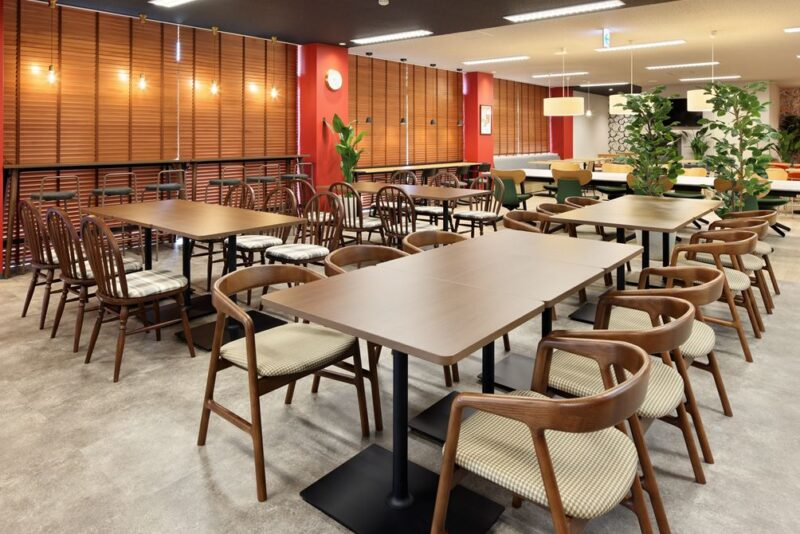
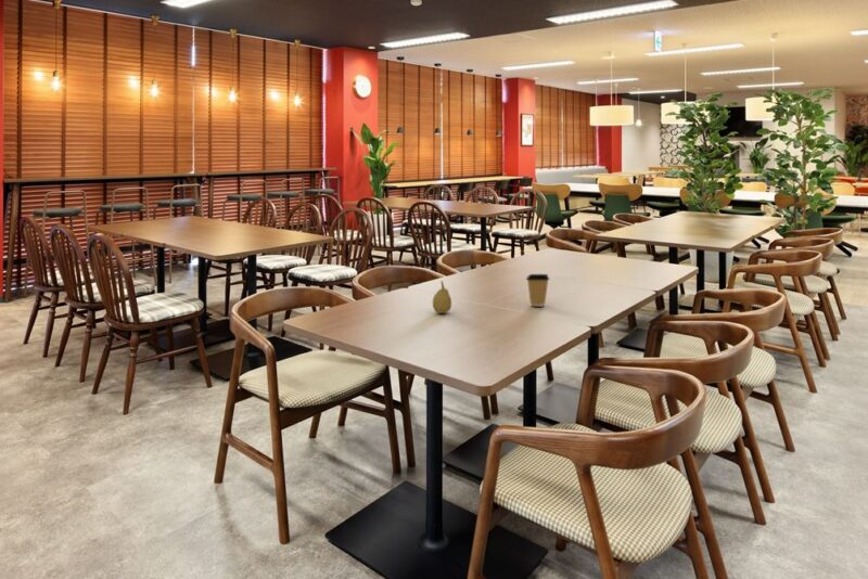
+ coffee cup [525,273,551,307]
+ fruit [432,280,452,314]
